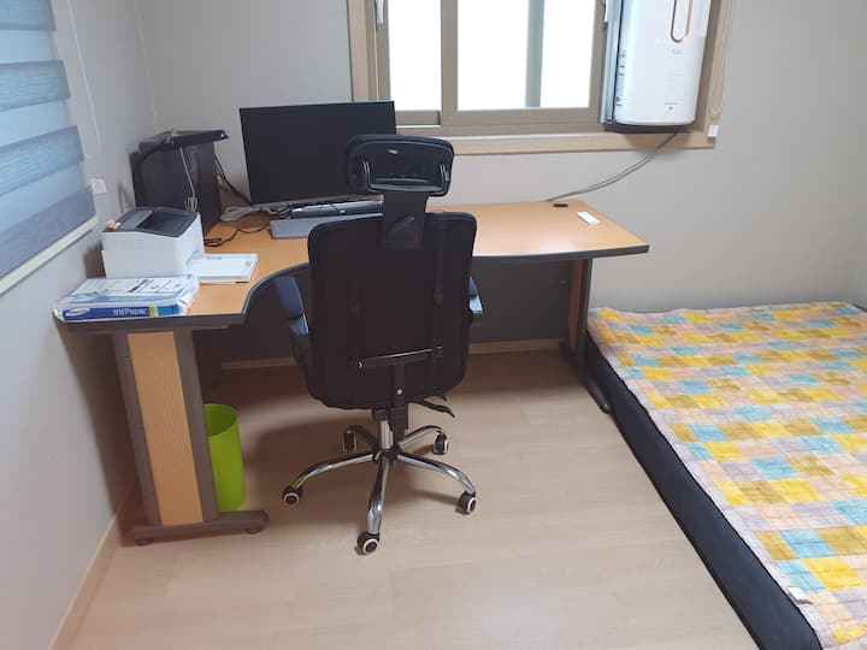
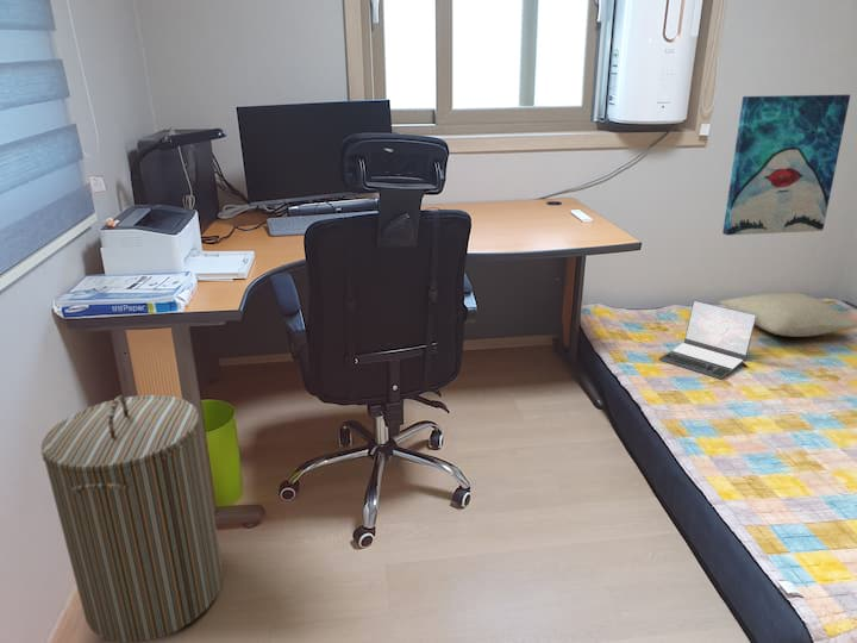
+ laptop [658,299,757,380]
+ wall art [721,94,851,236]
+ laundry hamper [40,394,224,643]
+ pillow [718,292,857,338]
